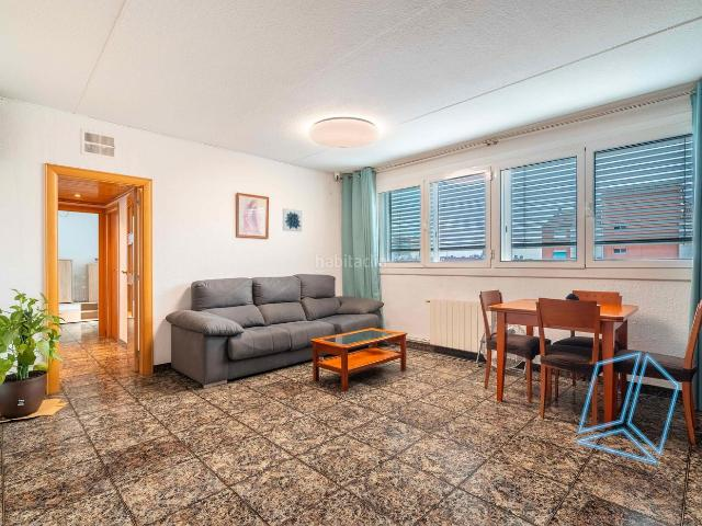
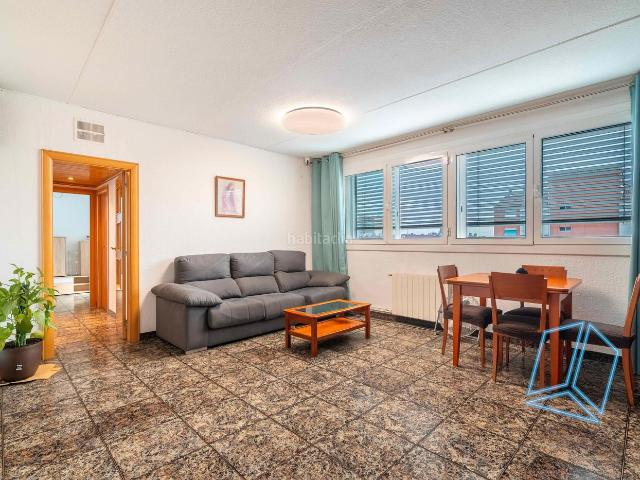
- wall art [282,207,303,232]
